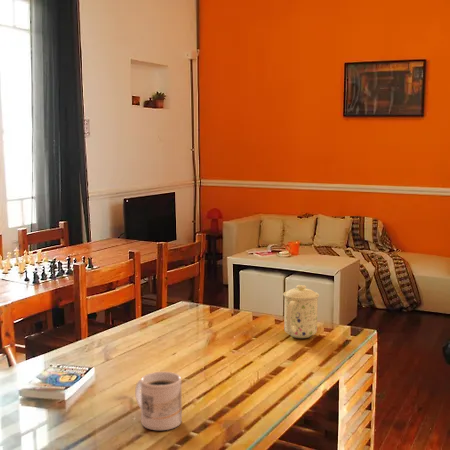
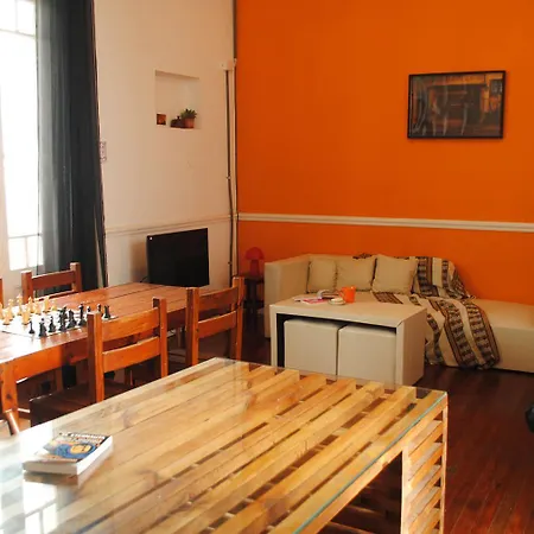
- mug [282,284,320,339]
- mug [134,371,183,431]
